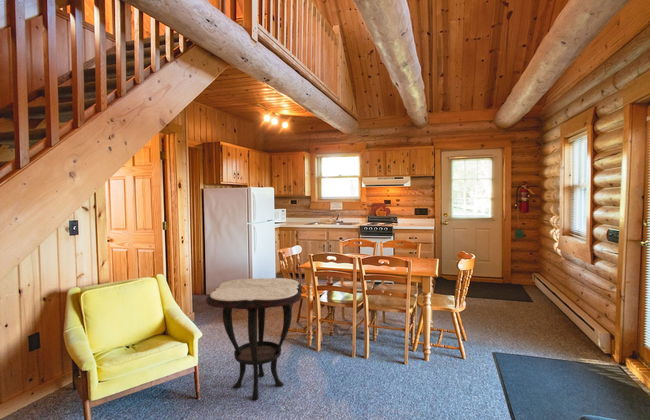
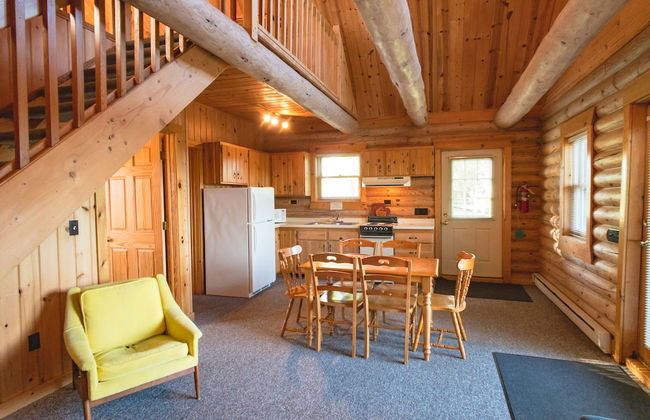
- side table [205,277,303,401]
